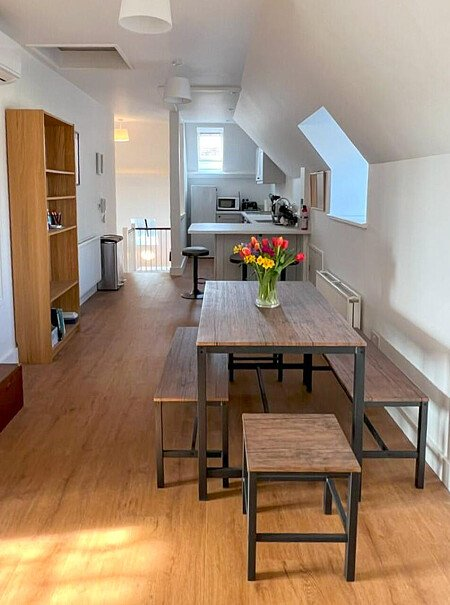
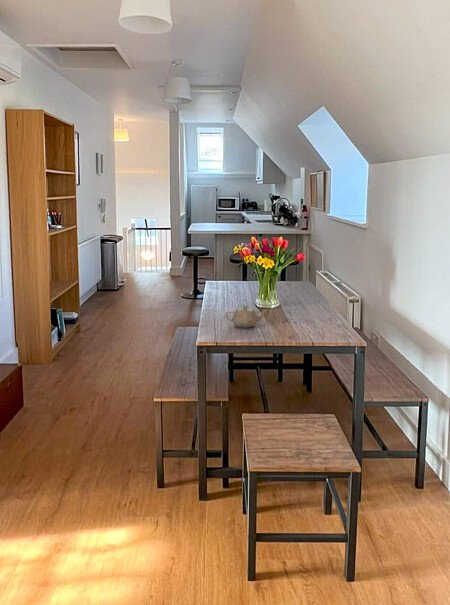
+ teapot [224,304,268,328]
